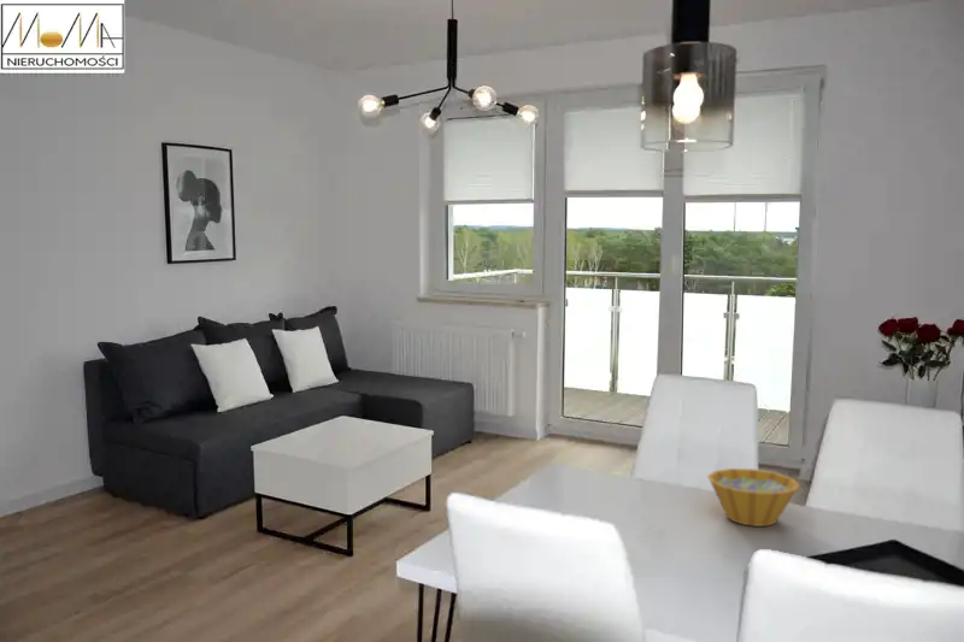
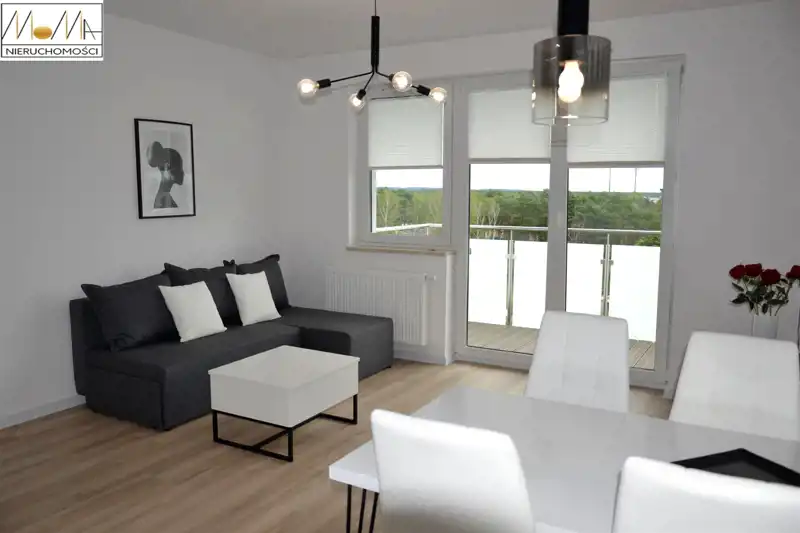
- bowl [706,467,800,528]
